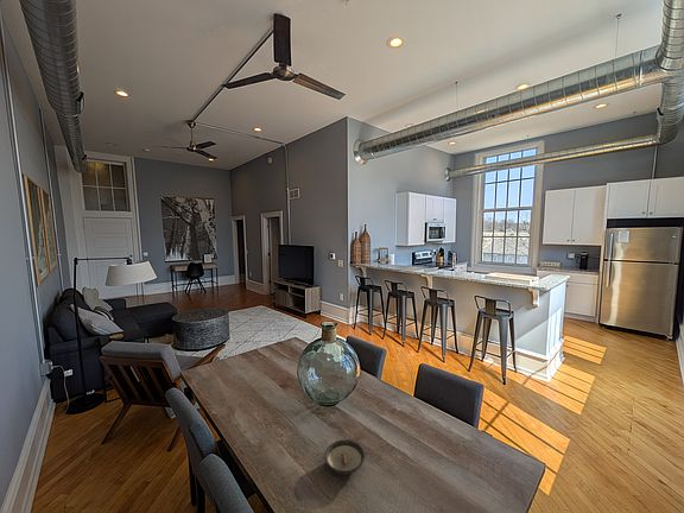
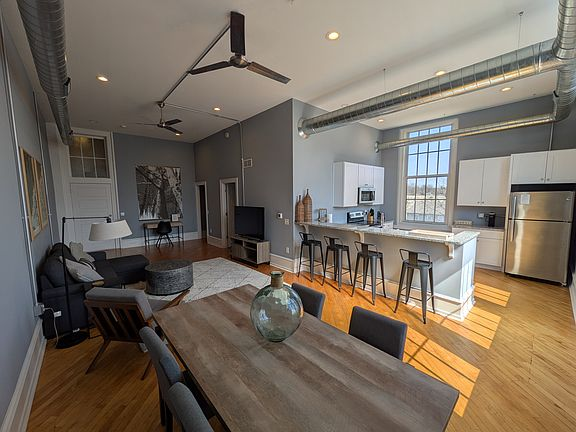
- saucer [323,439,366,475]
